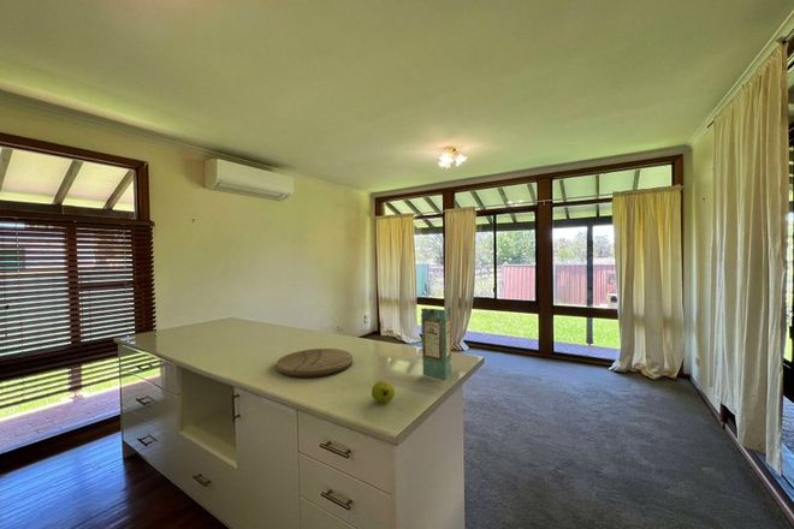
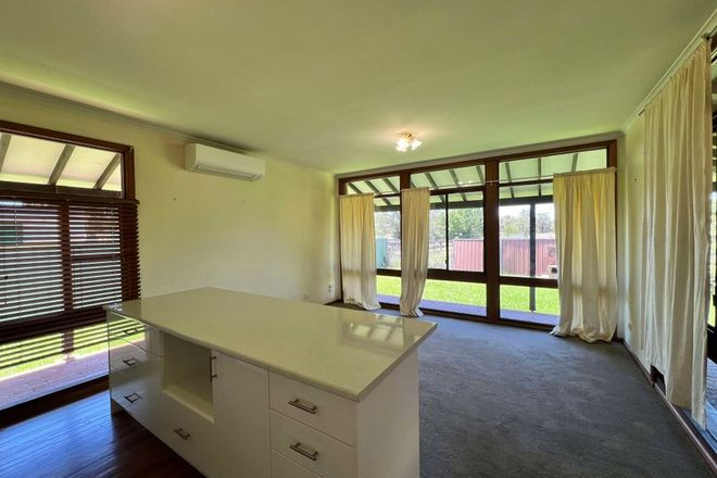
- cutting board [275,347,354,379]
- fruit [371,380,396,404]
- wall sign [420,305,452,381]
